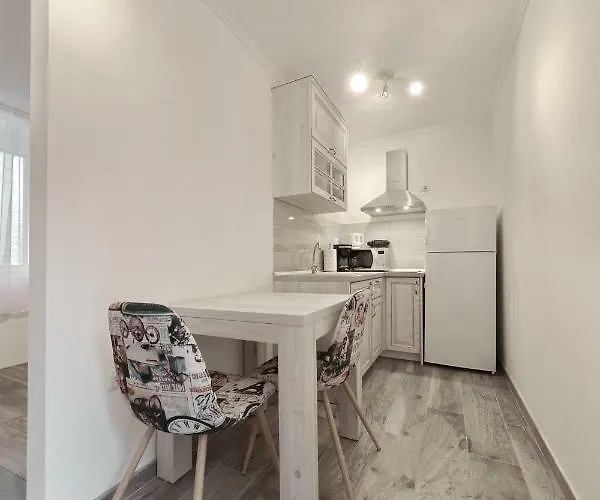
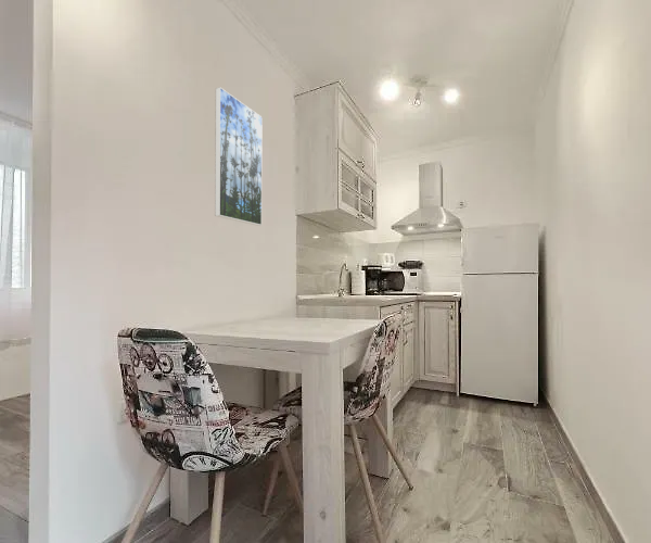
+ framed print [214,86,264,227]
